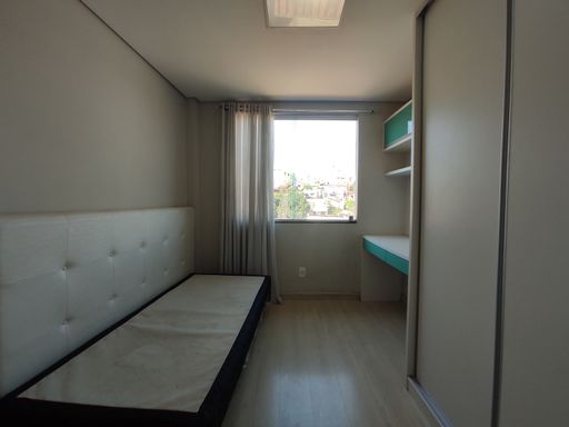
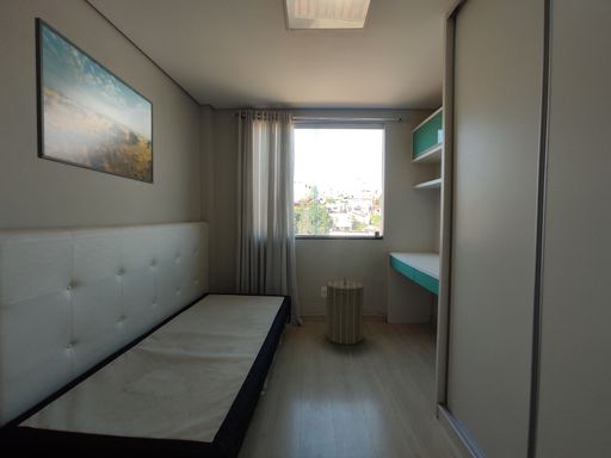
+ laundry hamper [325,274,365,346]
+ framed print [33,17,155,185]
